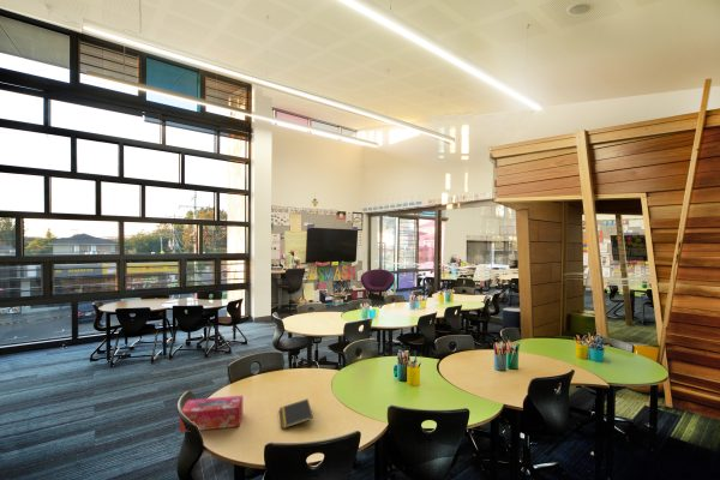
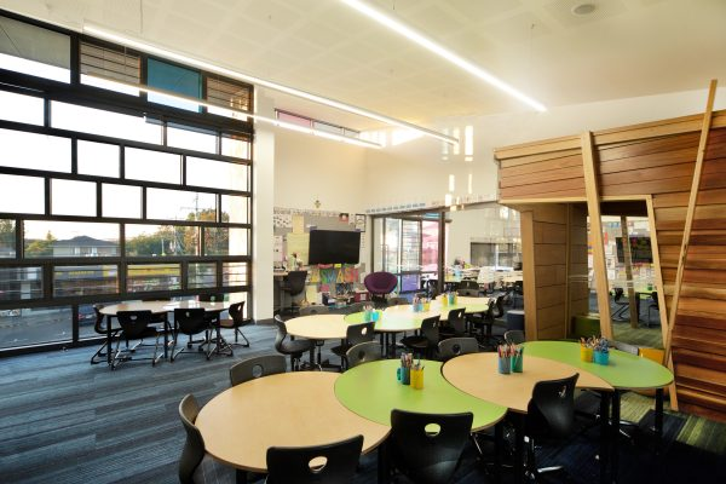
- notepad [278,397,314,430]
- tissue box [179,395,244,433]
